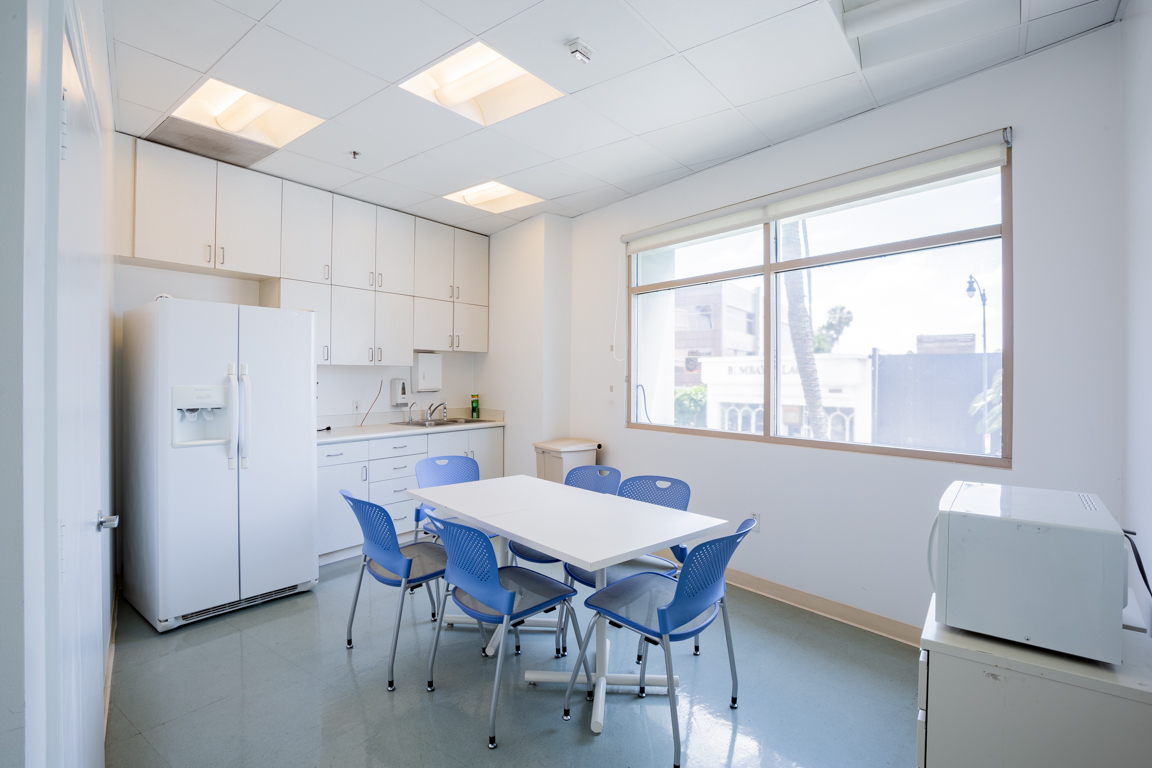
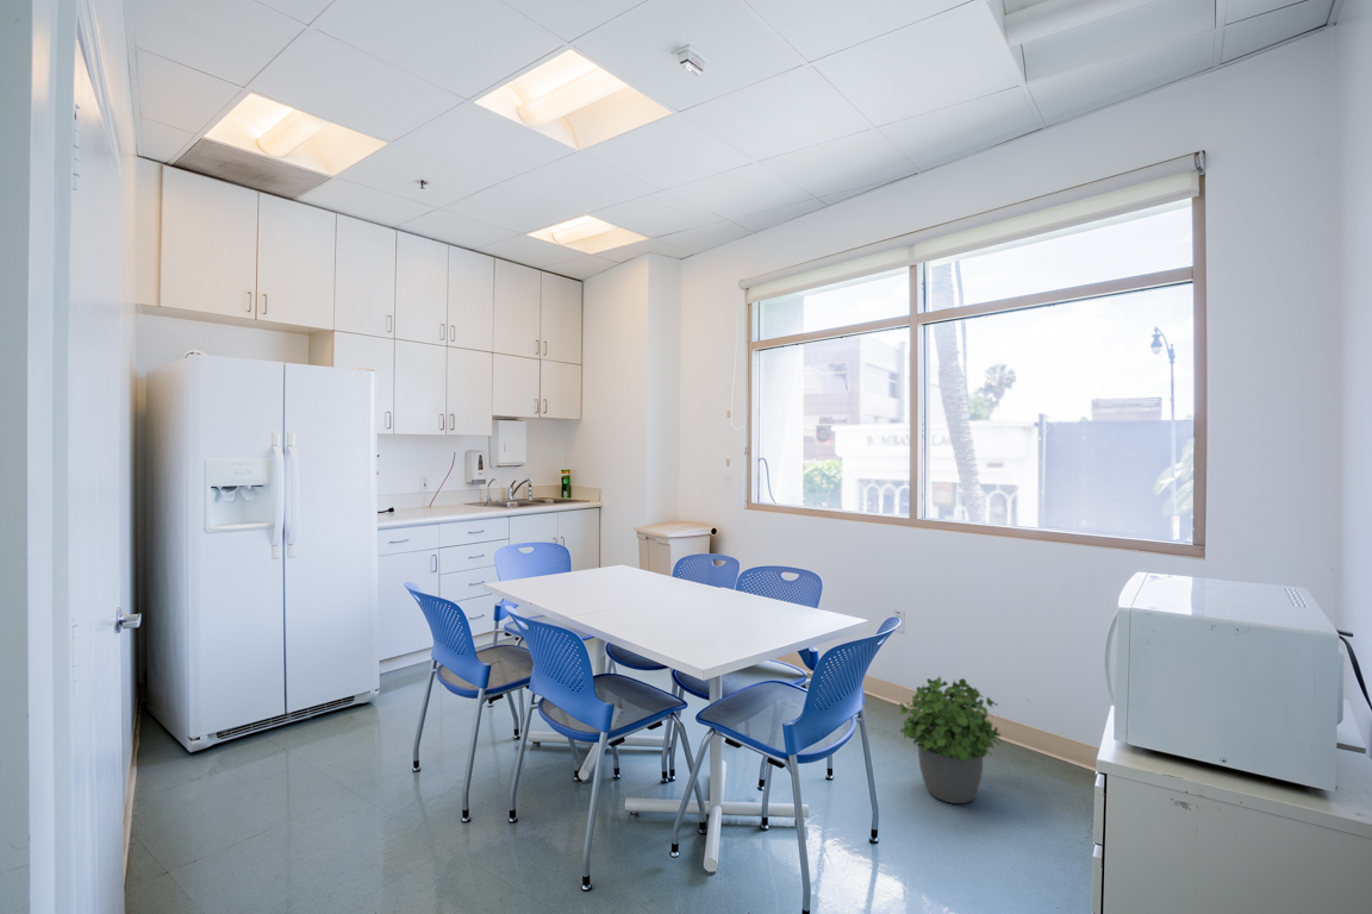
+ potted plant [899,676,1003,805]
